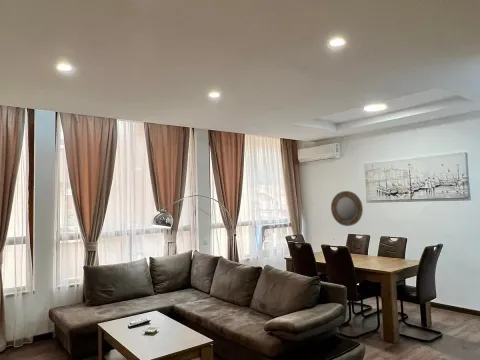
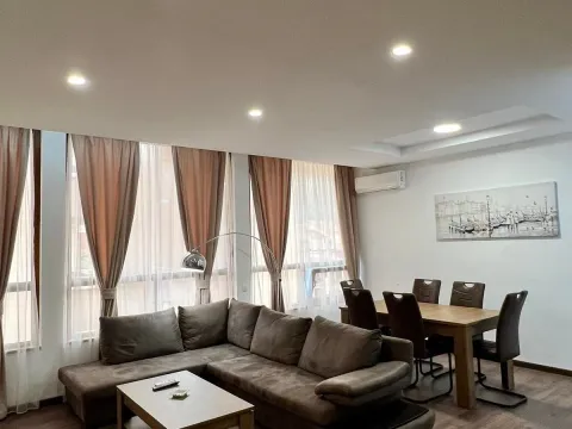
- home mirror [330,190,364,227]
